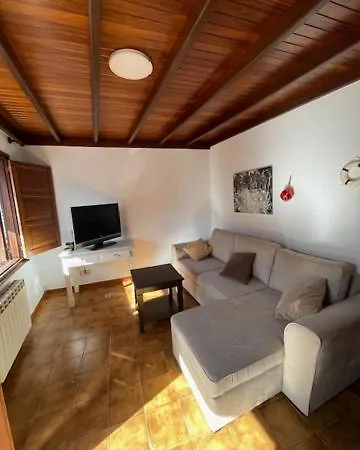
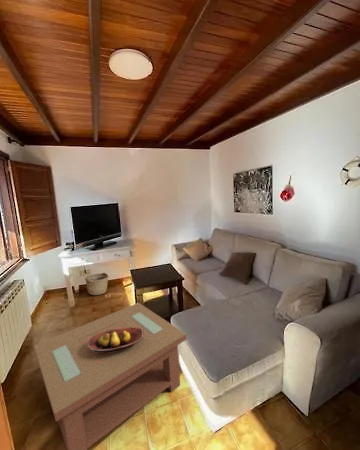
+ fruit bowl [87,327,143,353]
+ basket [84,272,109,296]
+ coffee table [33,302,188,450]
